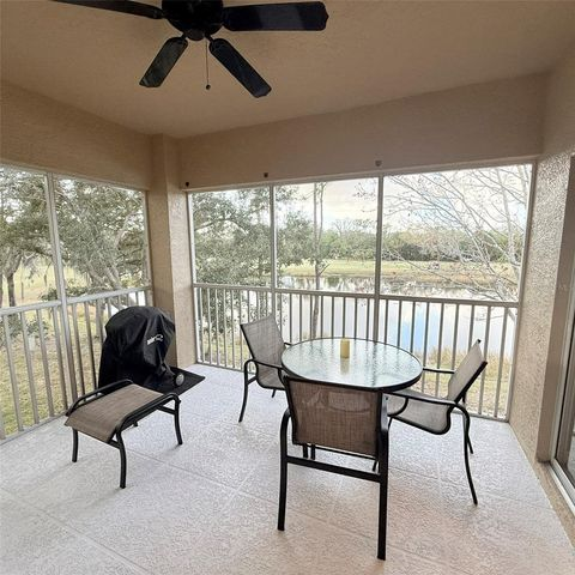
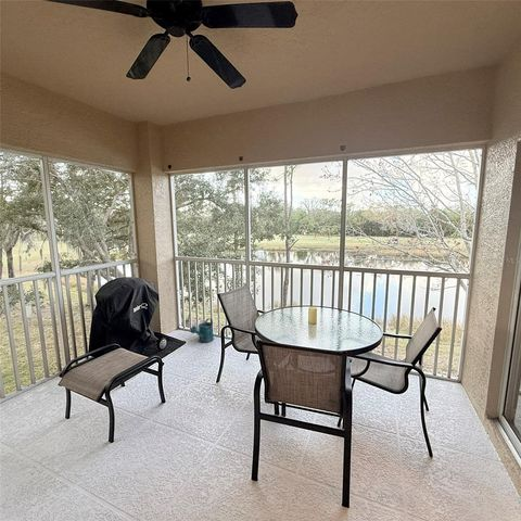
+ watering can [190,317,215,344]
